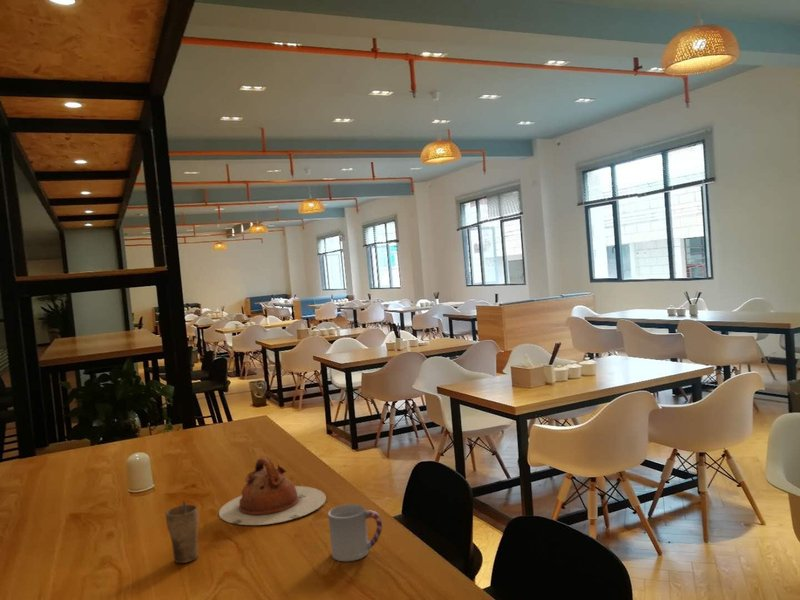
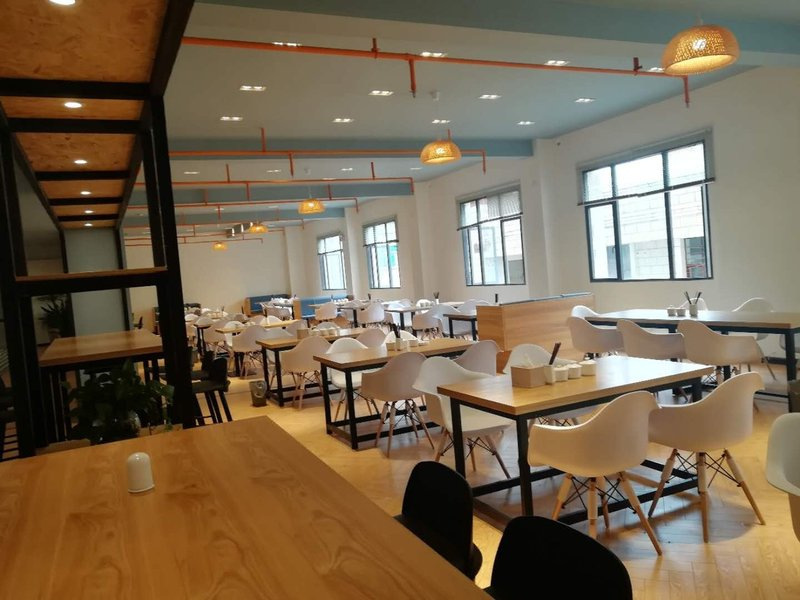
- teapot [218,456,327,526]
- cup [327,503,383,562]
- cup [164,500,199,564]
